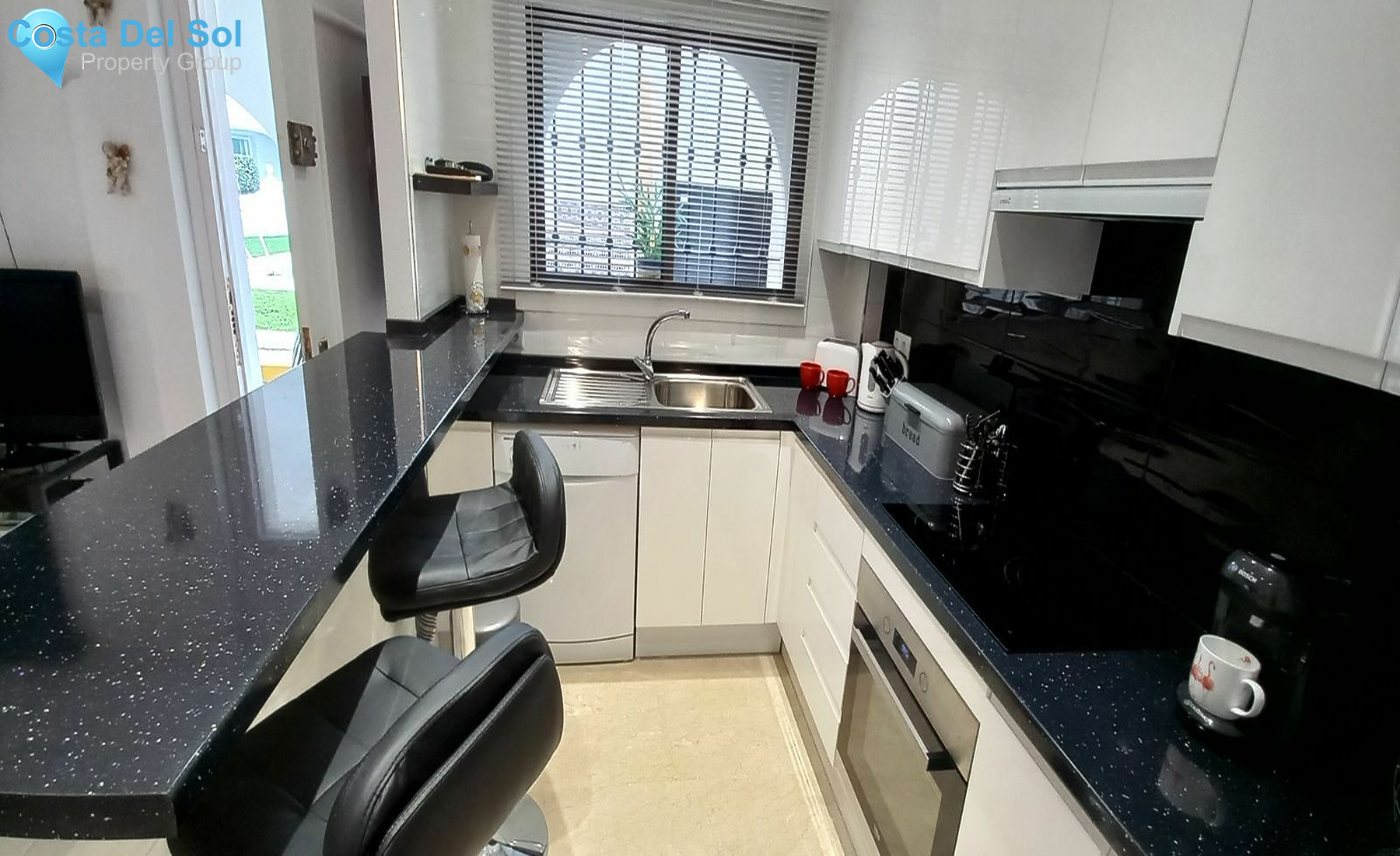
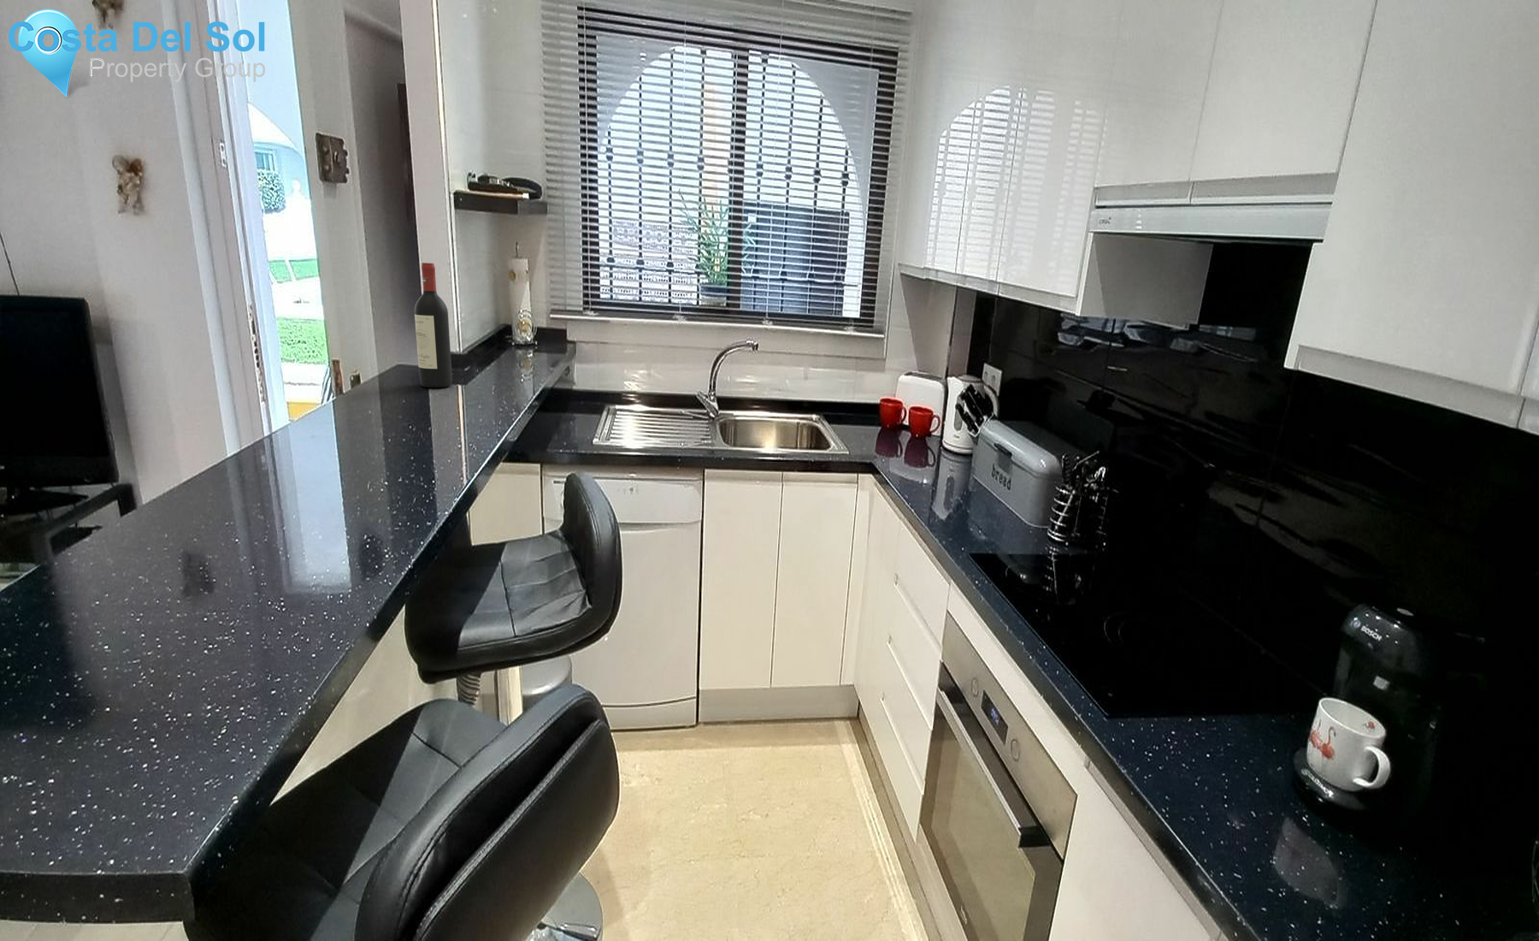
+ wine bottle [413,262,453,388]
